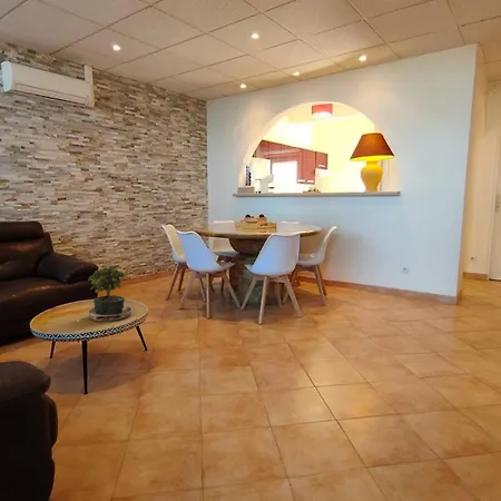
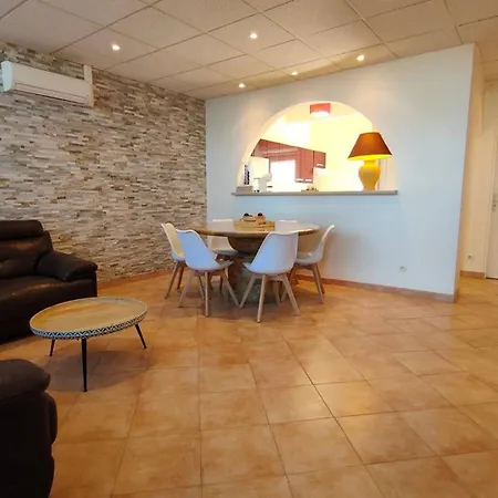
- potted plant [72,264,134,323]
